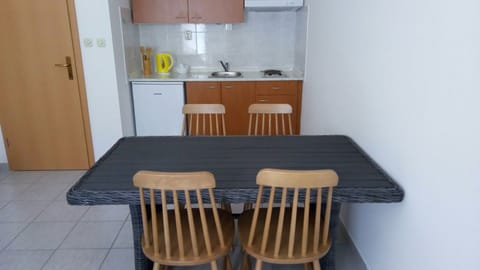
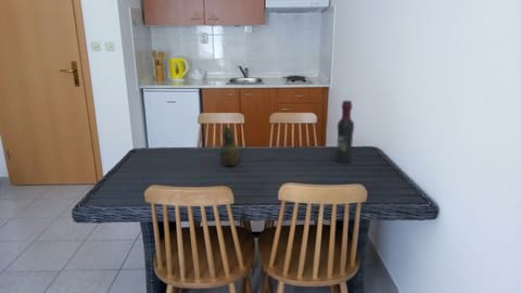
+ wine bottle [335,100,355,165]
+ fruit [219,124,240,167]
